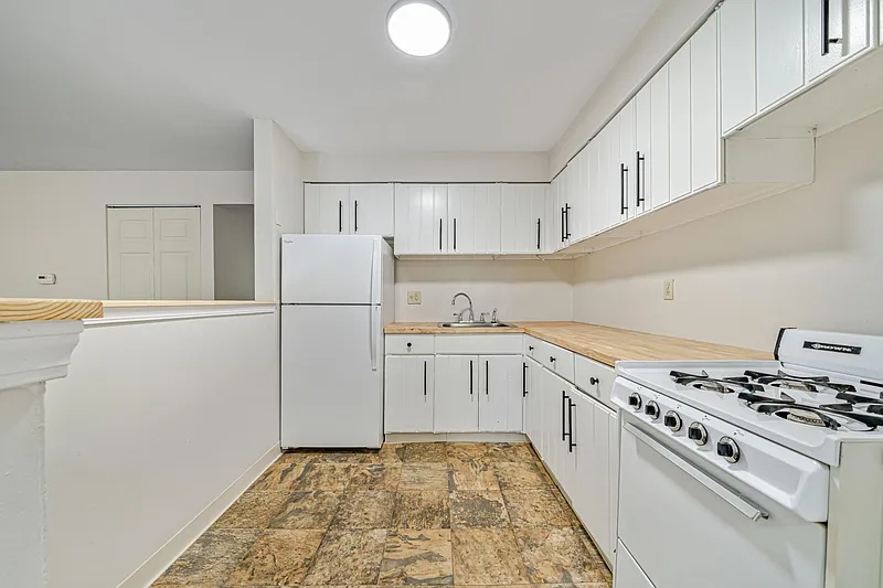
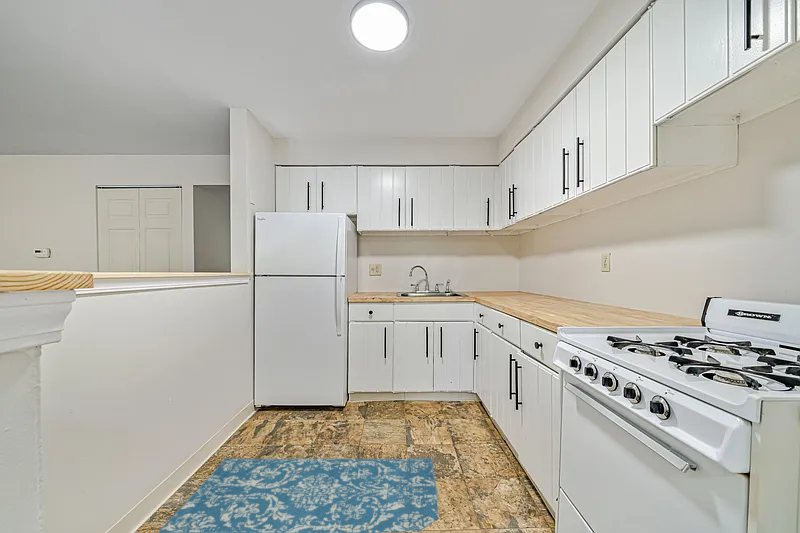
+ rug [157,457,440,533]
